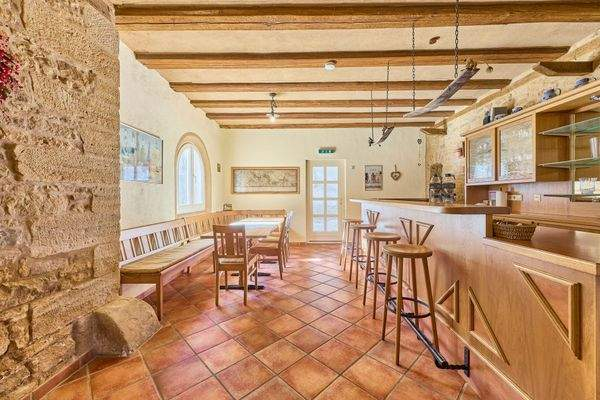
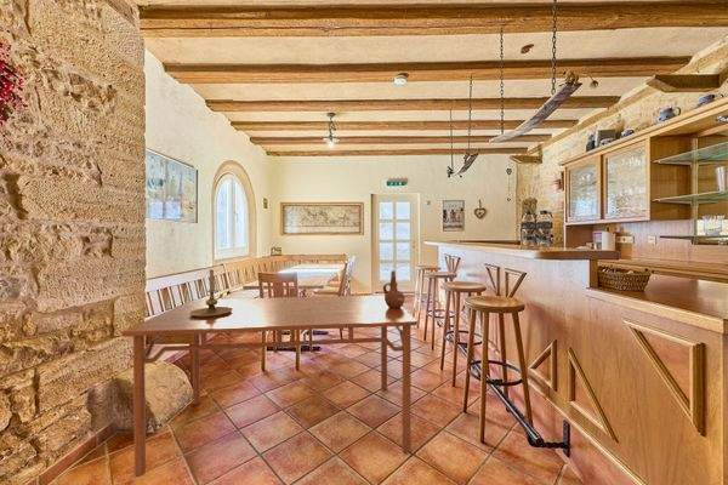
+ candle holder [189,269,233,318]
+ dining table [120,293,419,478]
+ ceramic pitcher [382,269,406,309]
